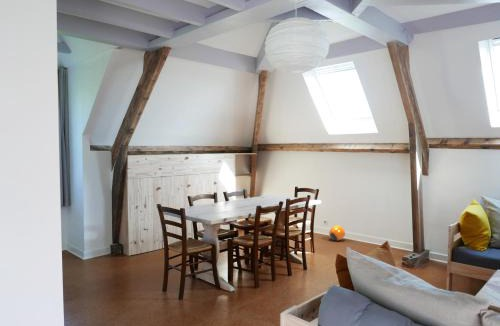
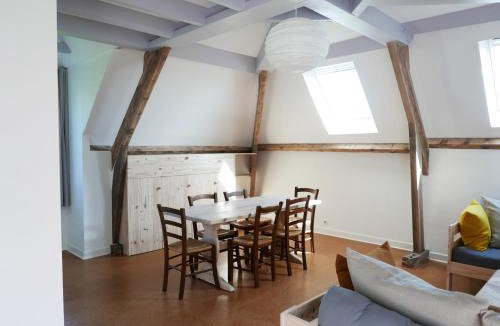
- ball [328,224,346,242]
